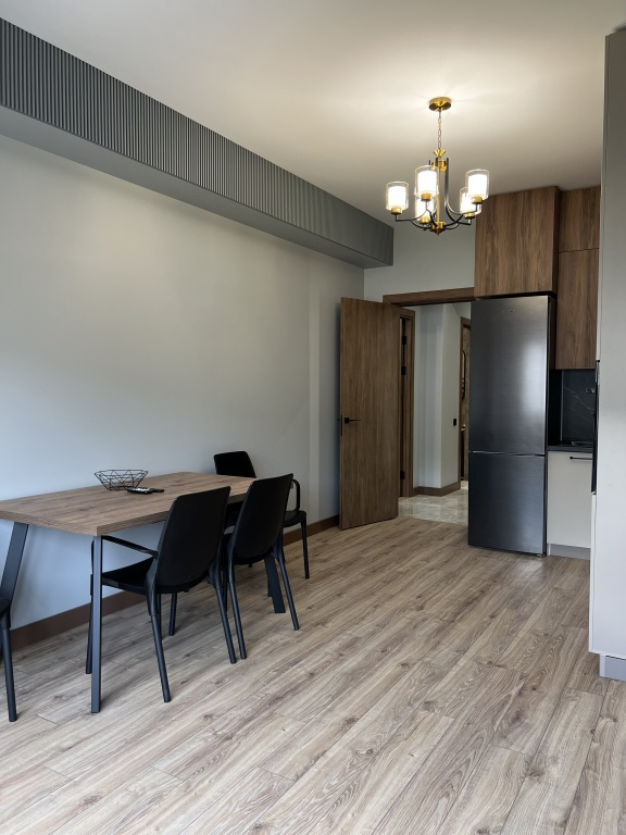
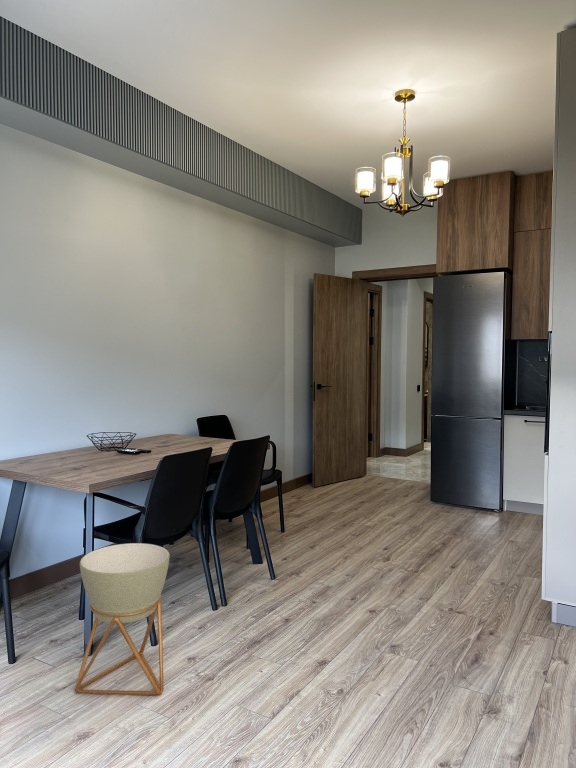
+ planter [74,542,171,696]
